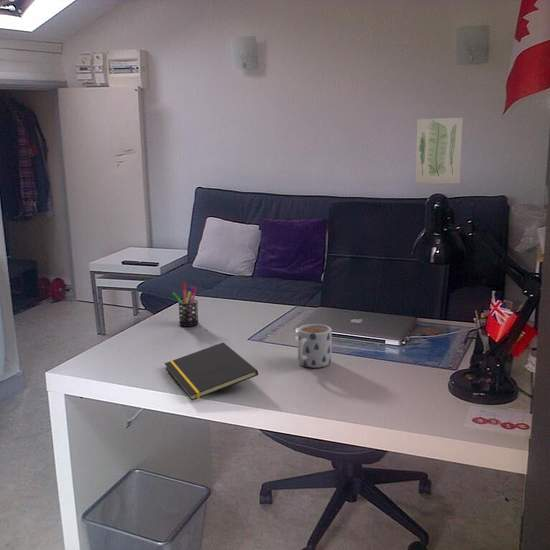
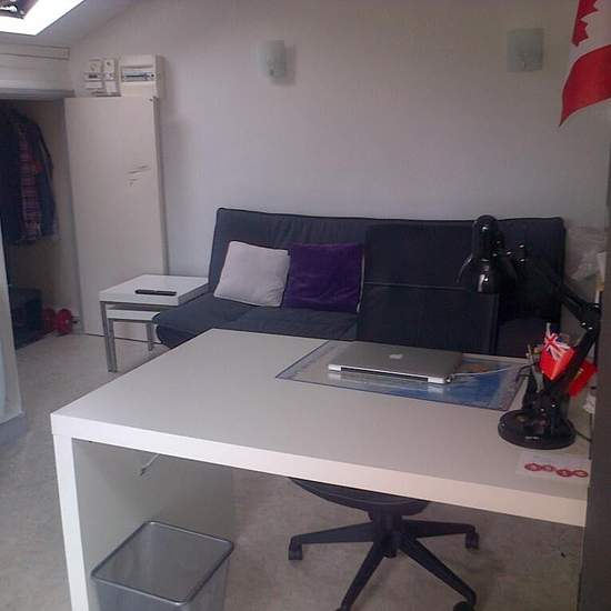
- notepad [164,342,259,401]
- mug [297,323,333,369]
- pen holder [172,282,200,328]
- wall art [415,117,464,185]
